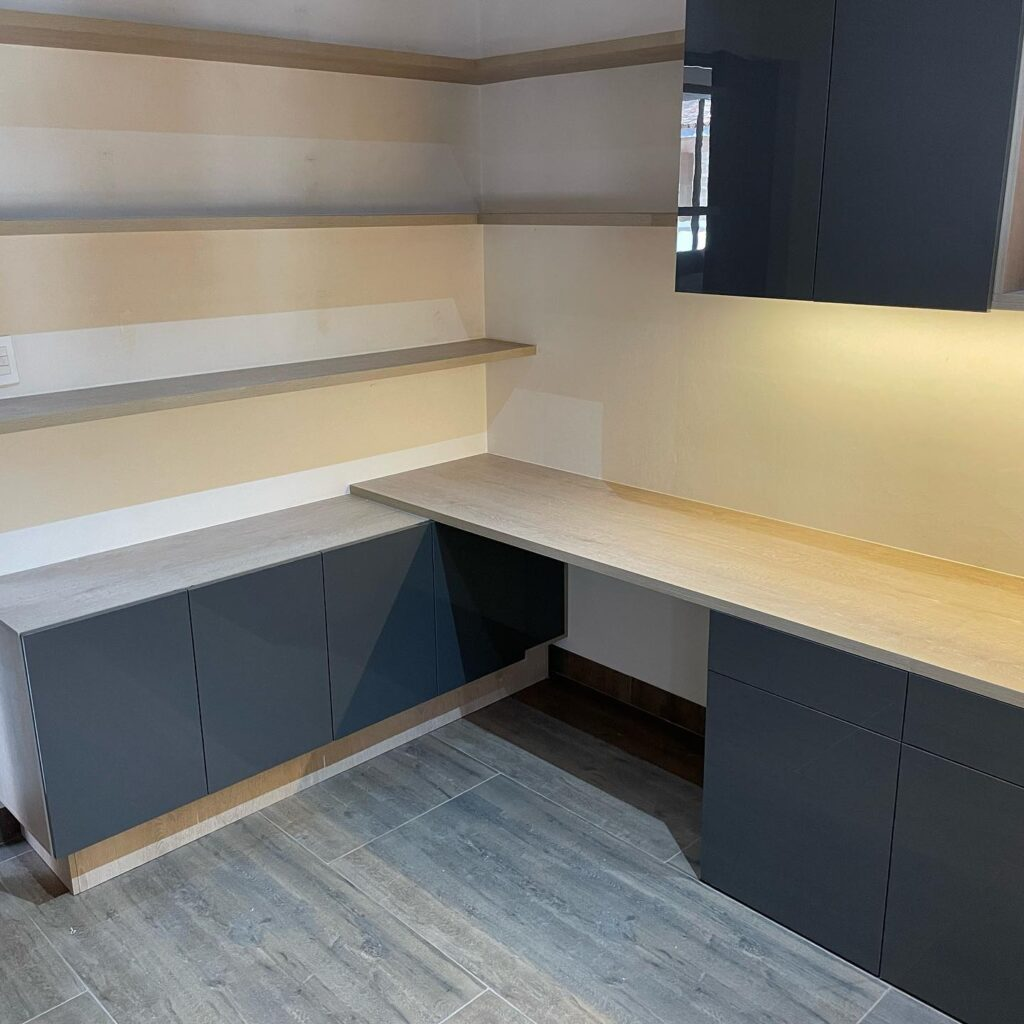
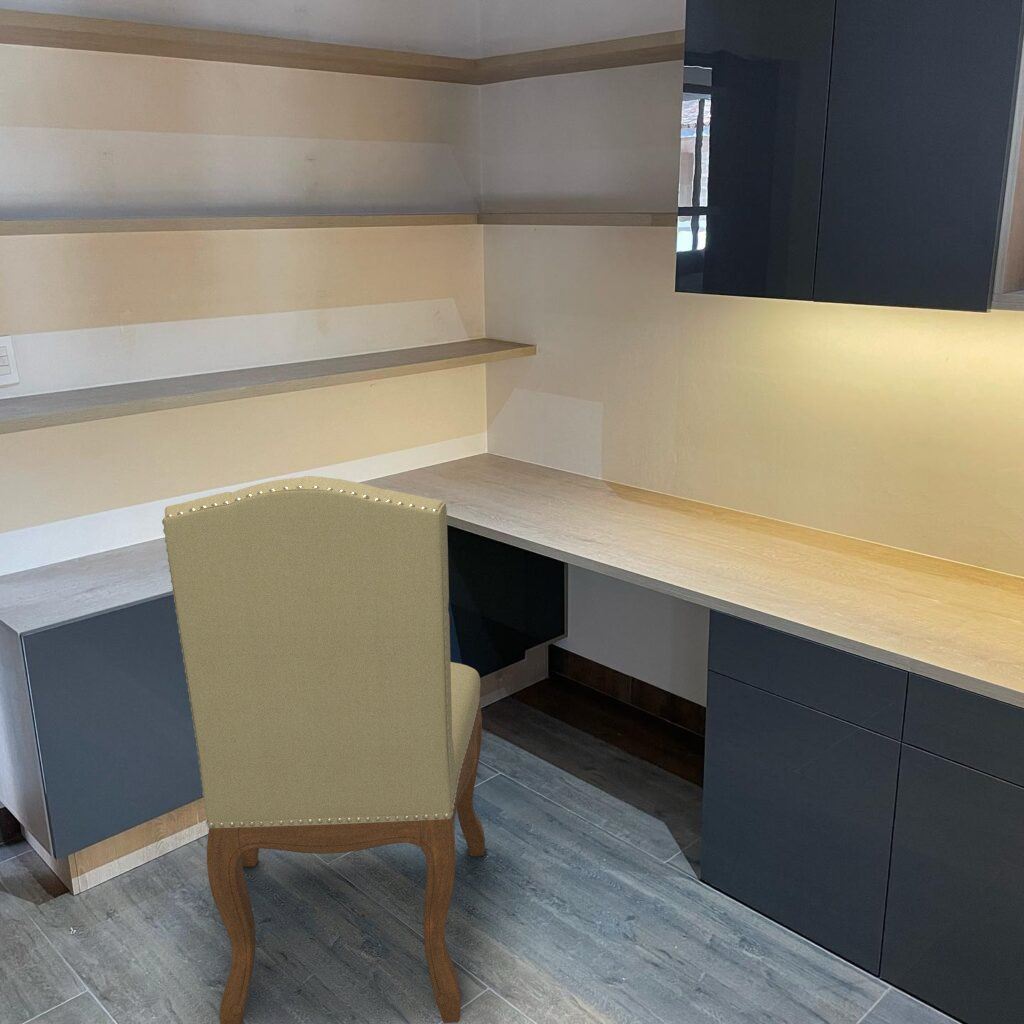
+ chair [161,475,486,1024]
